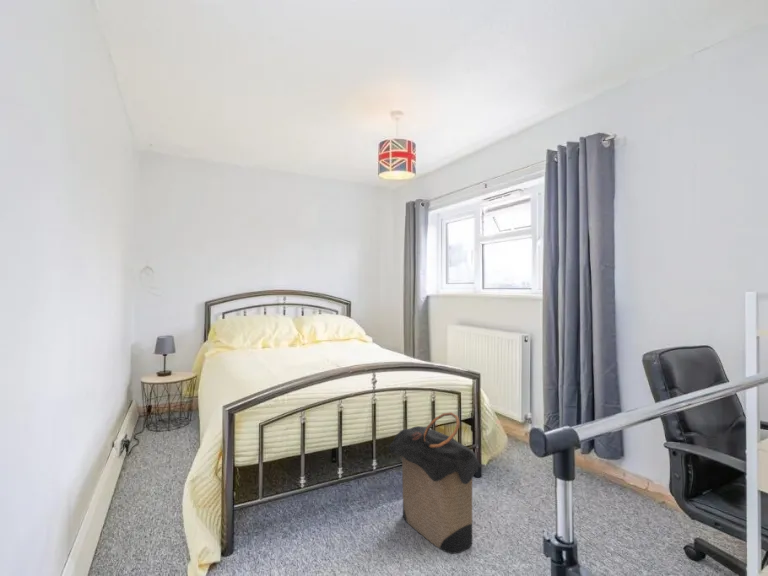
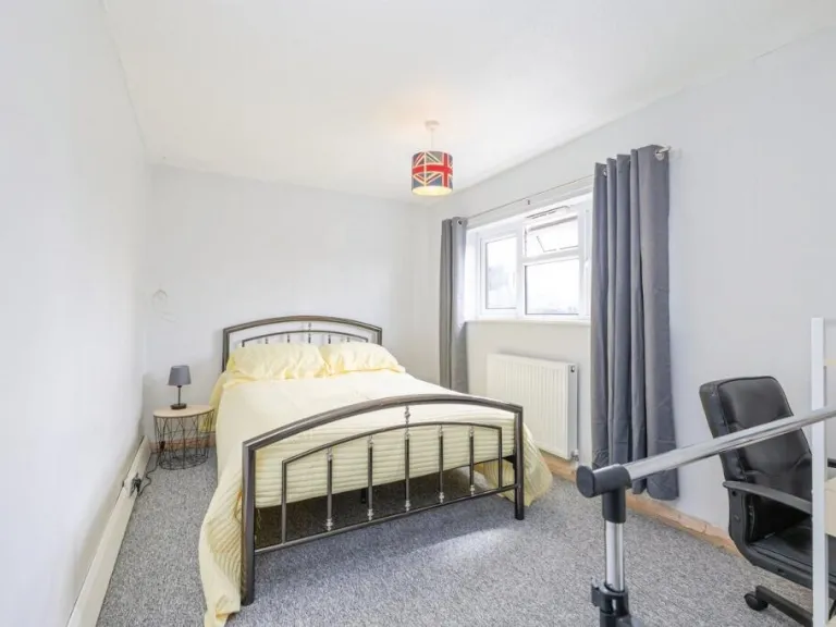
- laundry hamper [388,411,484,555]
